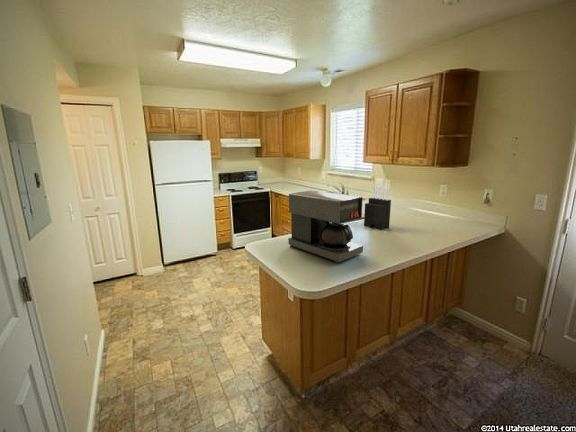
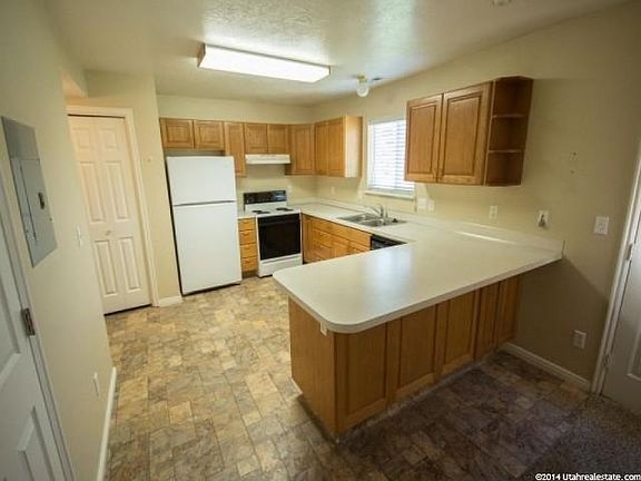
- knife block [363,183,392,231]
- coffee maker [287,190,364,264]
